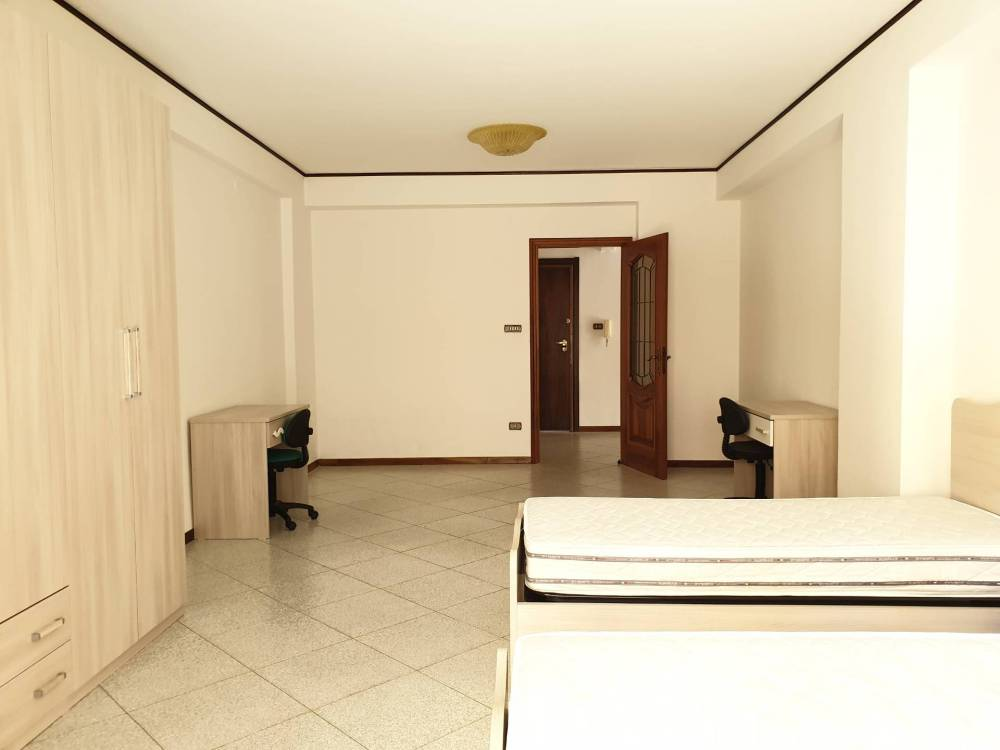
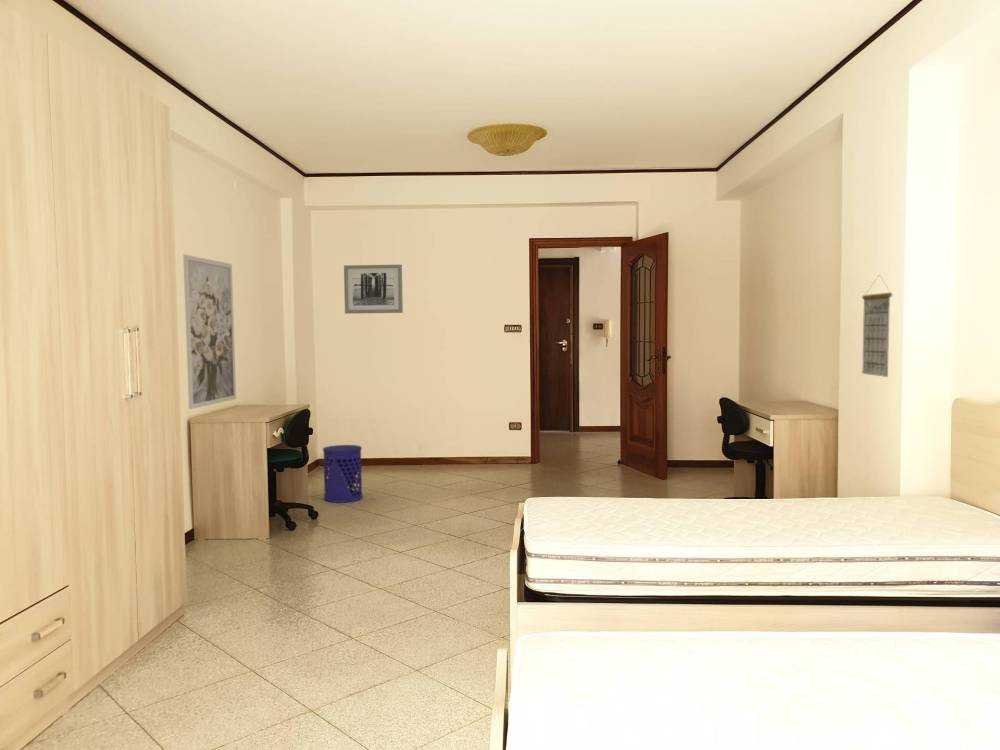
+ wall art [182,254,237,410]
+ waste bin [322,444,364,504]
+ wall art [343,264,404,315]
+ calendar [861,273,893,378]
